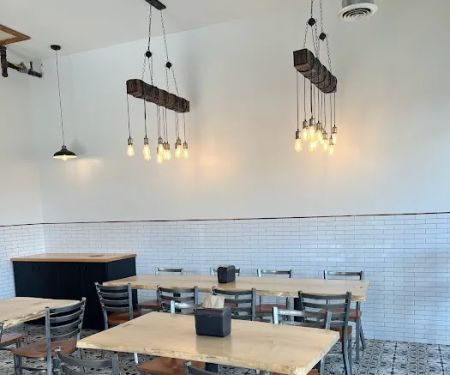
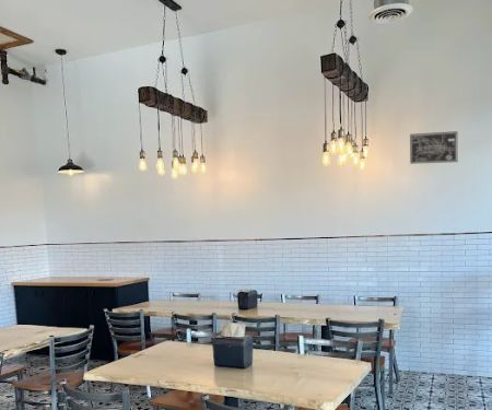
+ wall art [409,130,458,165]
